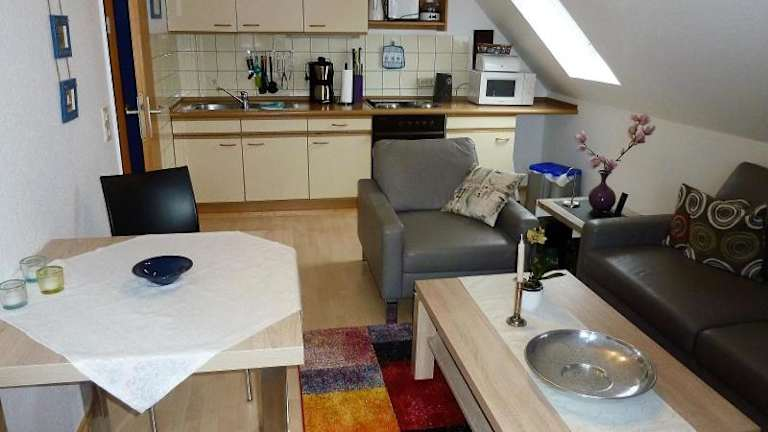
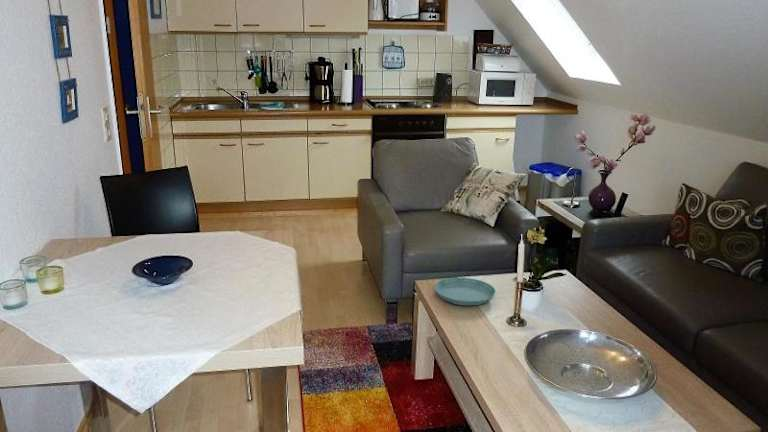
+ saucer [434,277,496,306]
